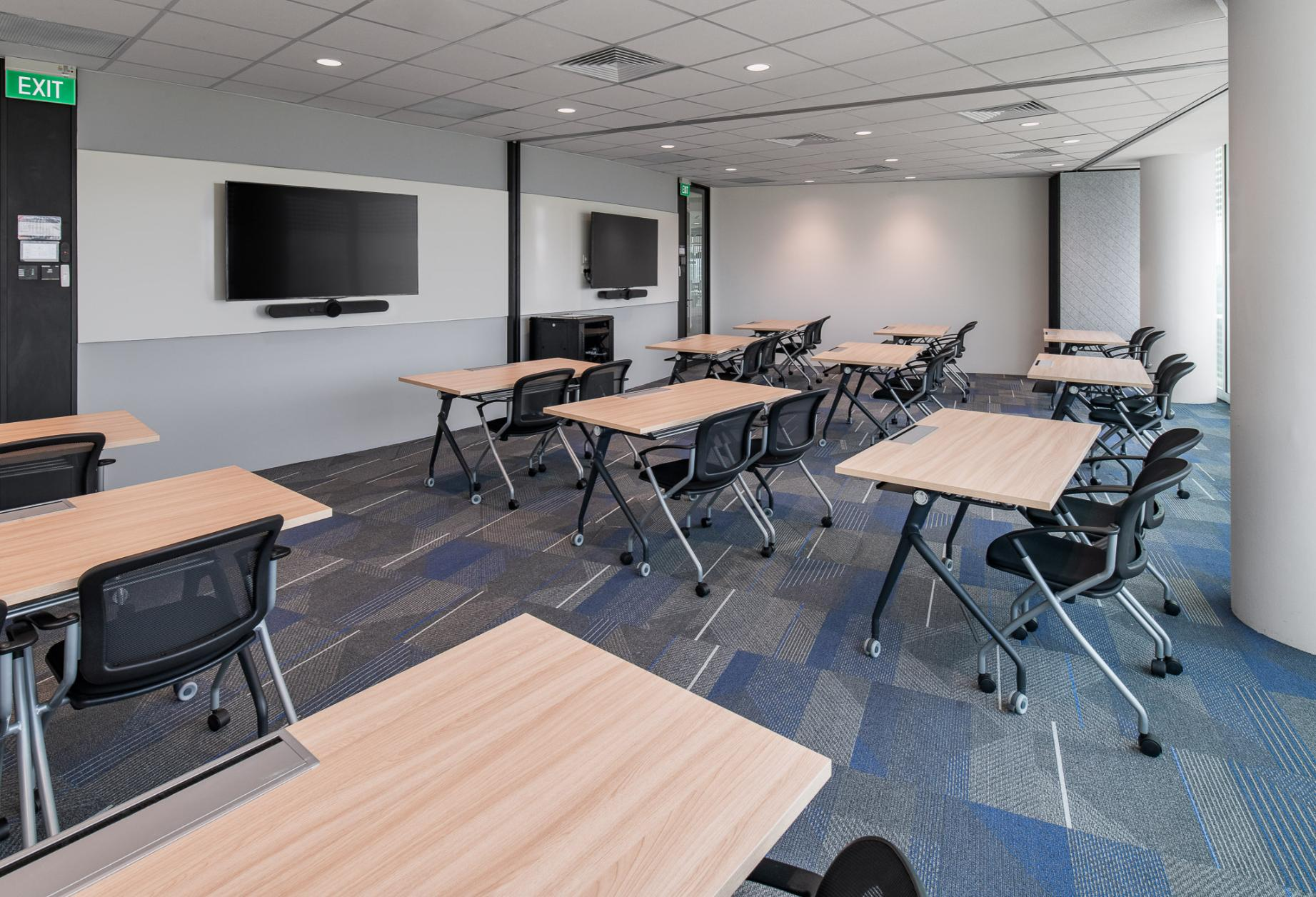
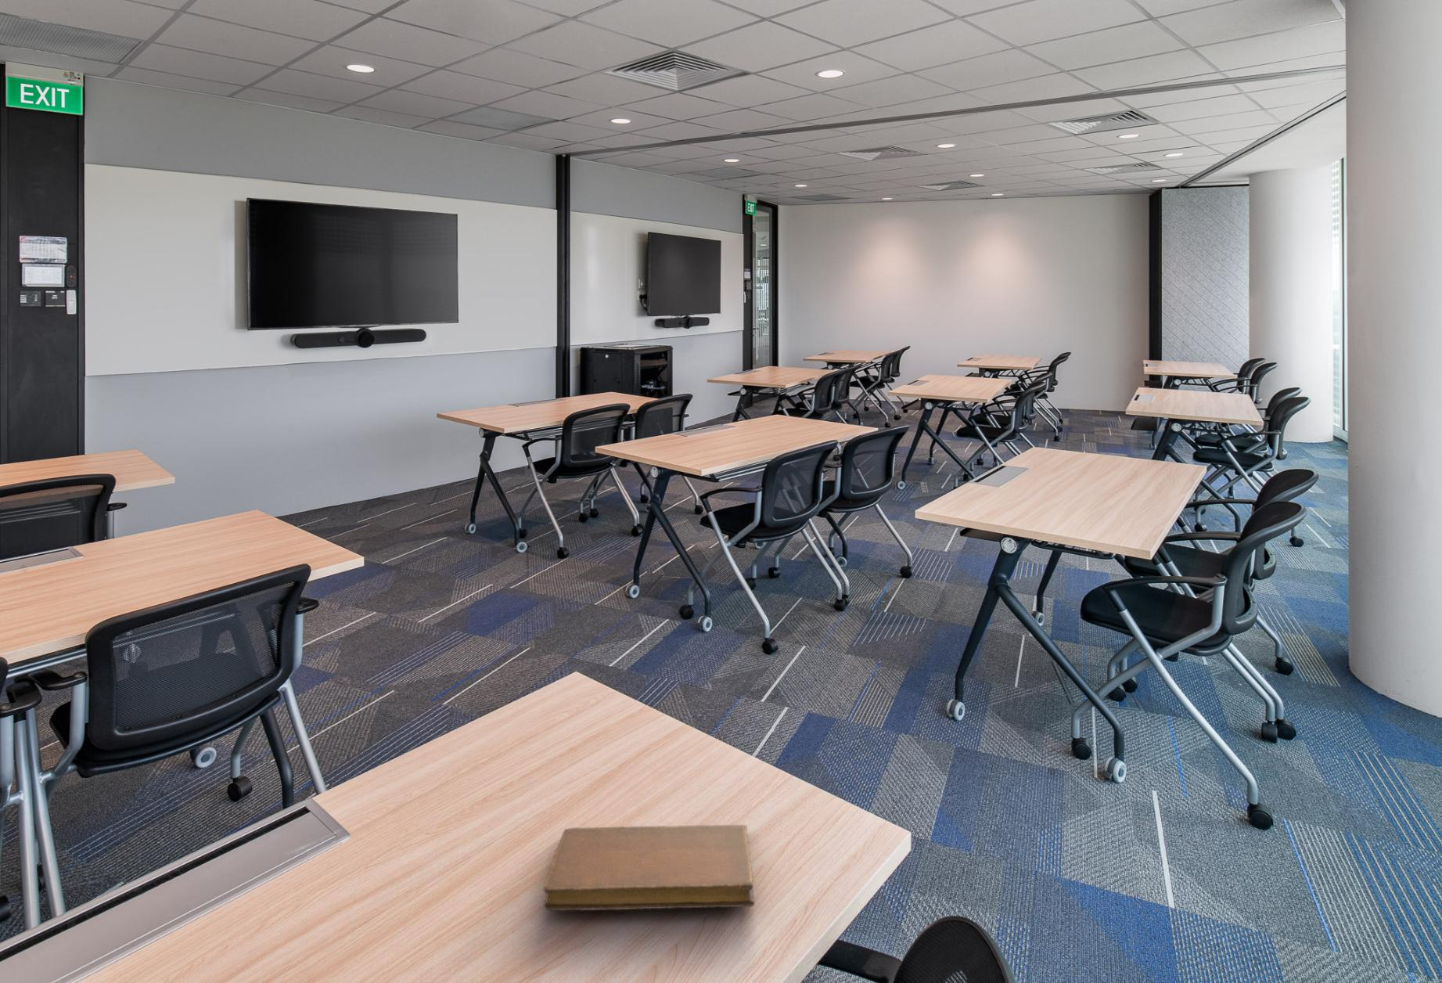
+ notebook [543,824,755,911]
